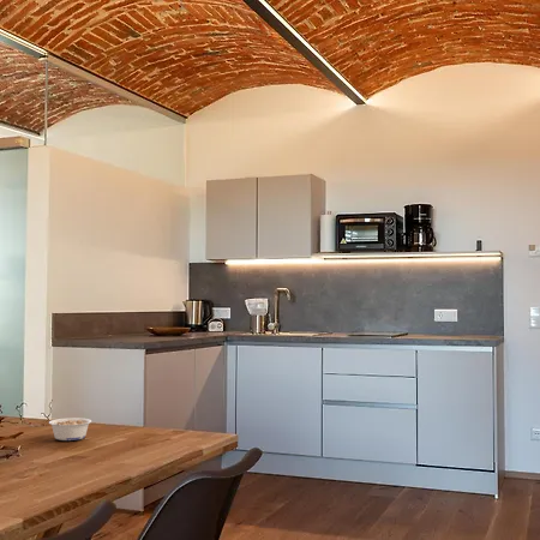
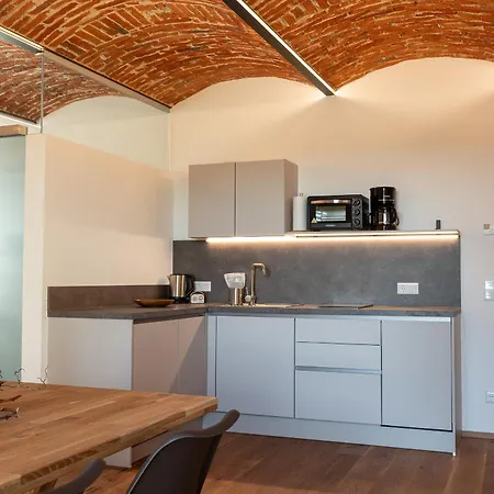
- legume [48,416,92,442]
